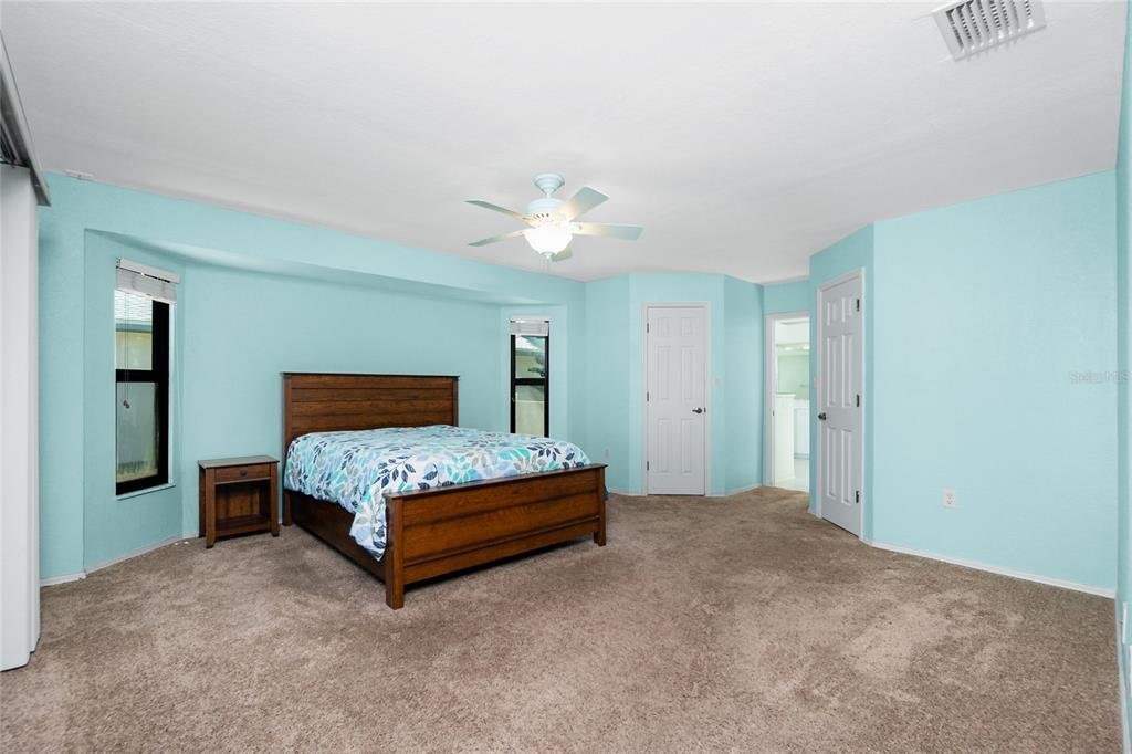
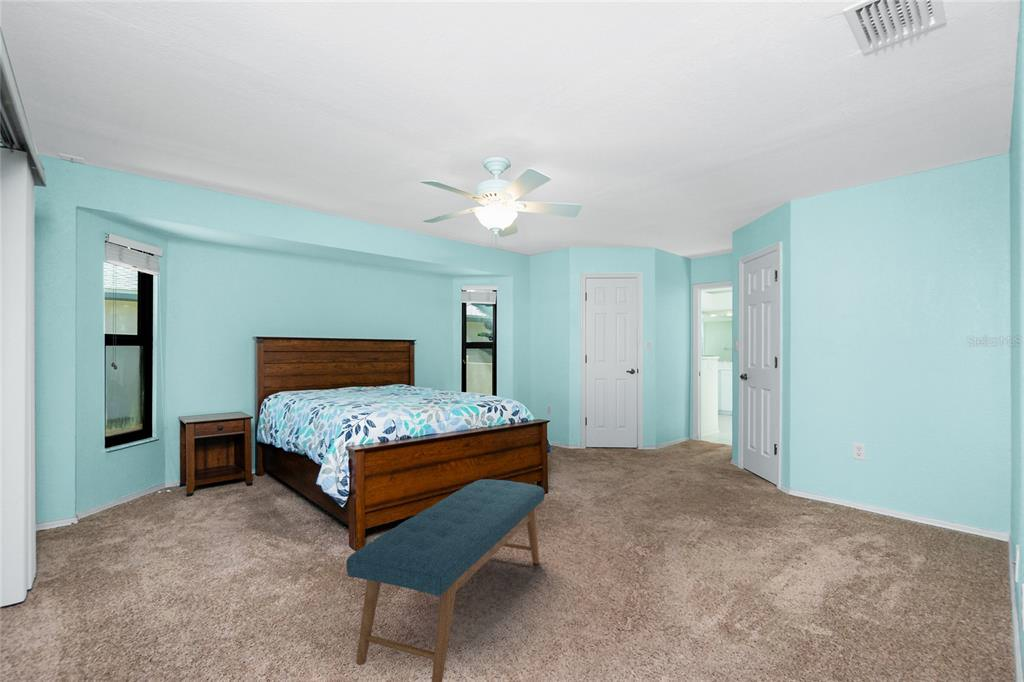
+ bench [345,478,546,682]
